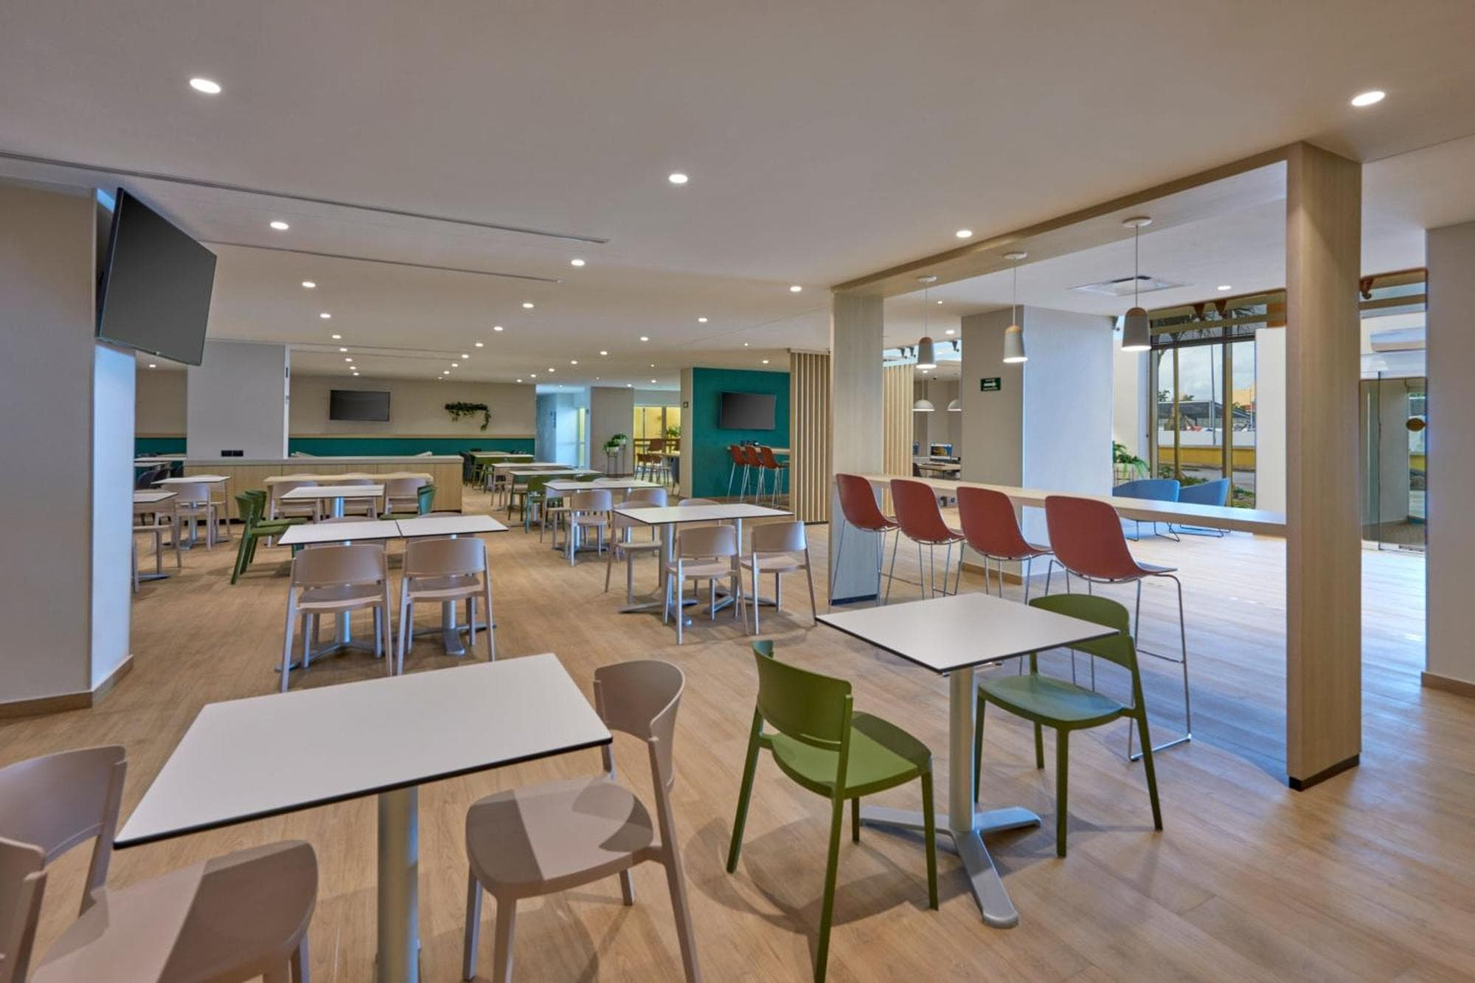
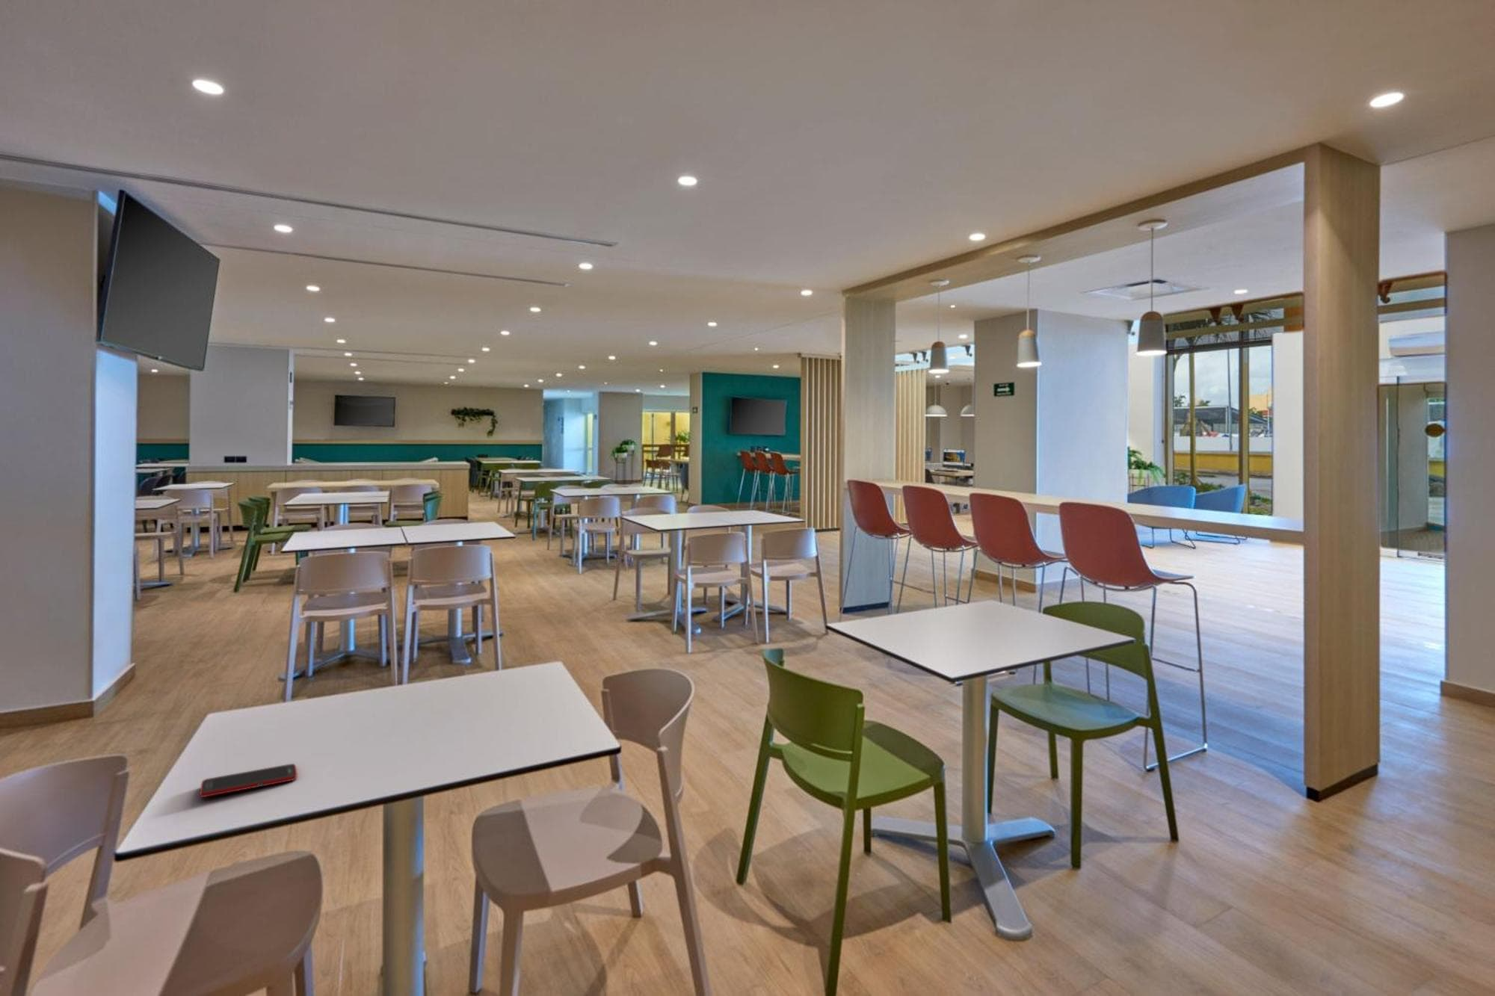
+ cell phone [199,763,298,798]
